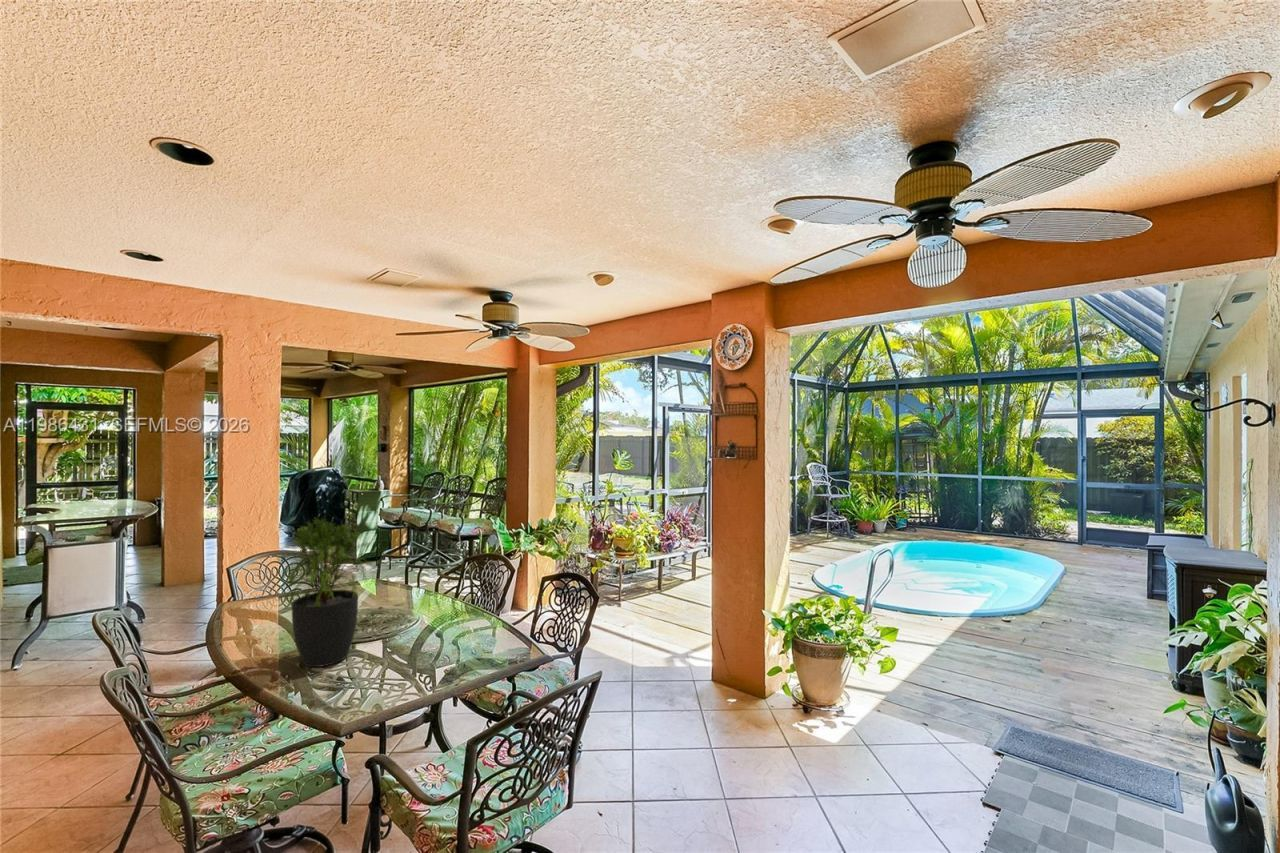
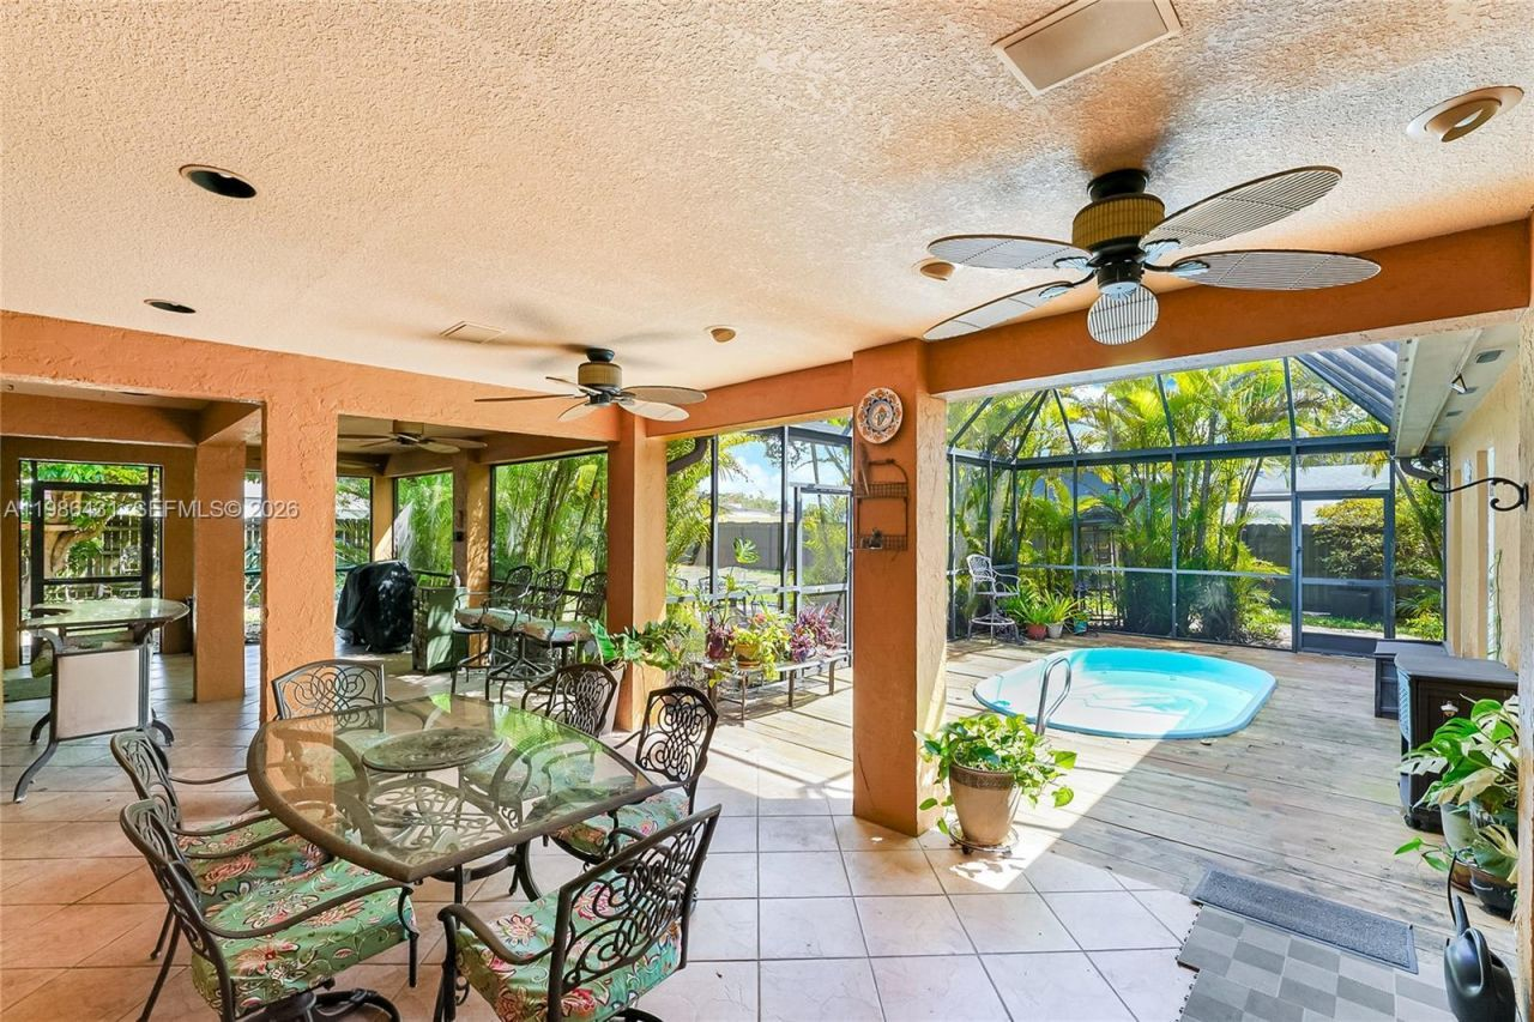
- potted plant [270,515,378,668]
